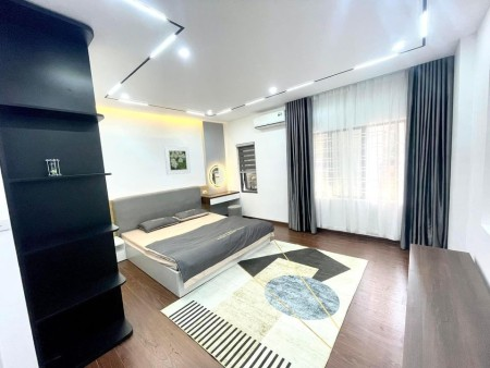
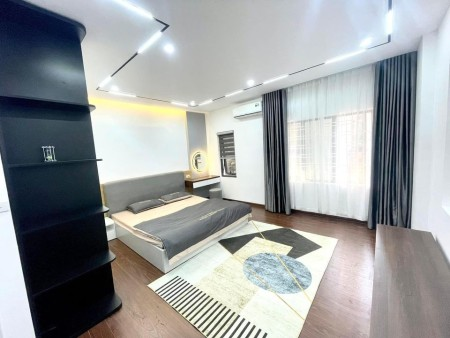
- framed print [163,145,192,175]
